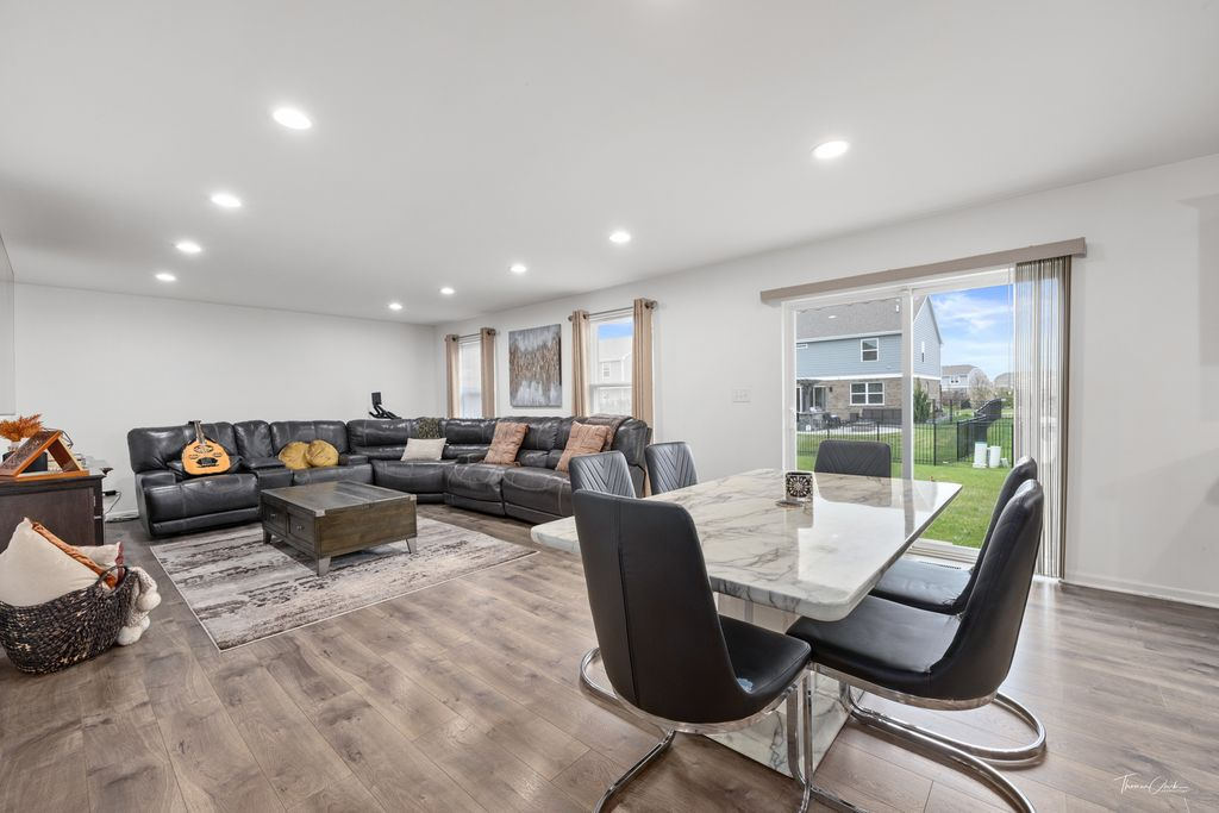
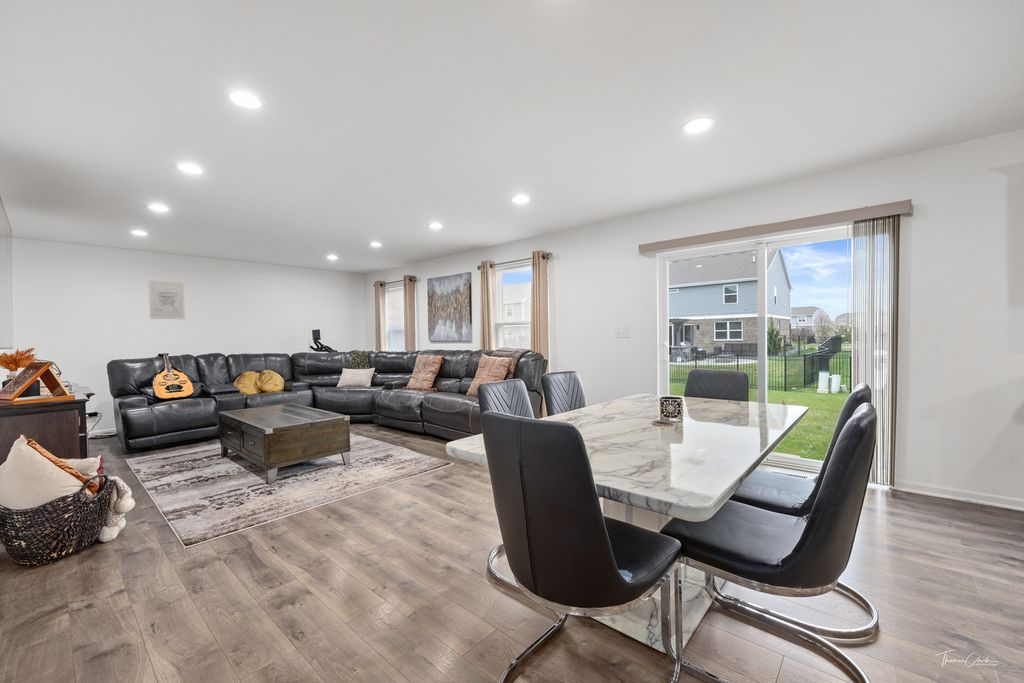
+ wall art [148,279,186,320]
